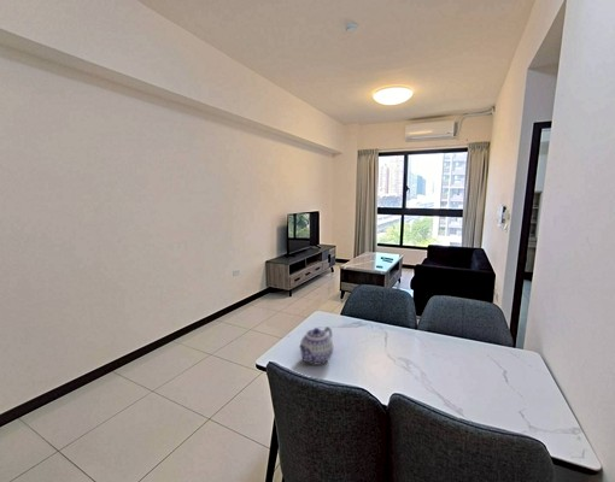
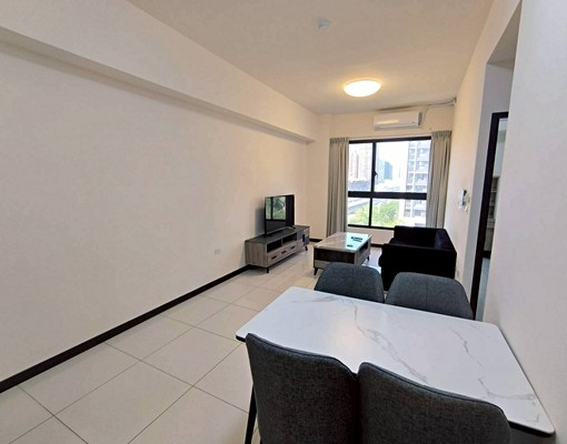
- teapot [298,325,334,366]
